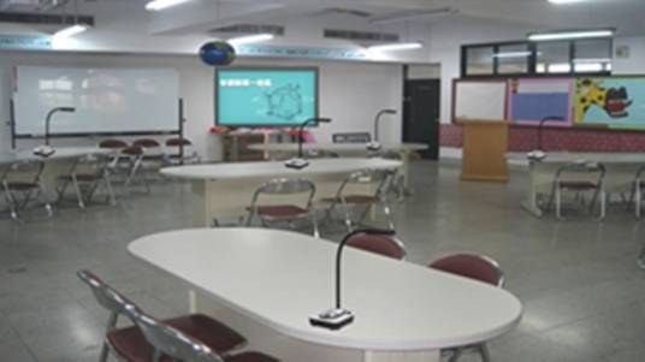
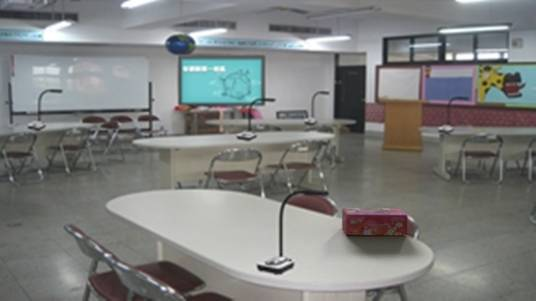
+ tissue box [341,207,409,237]
